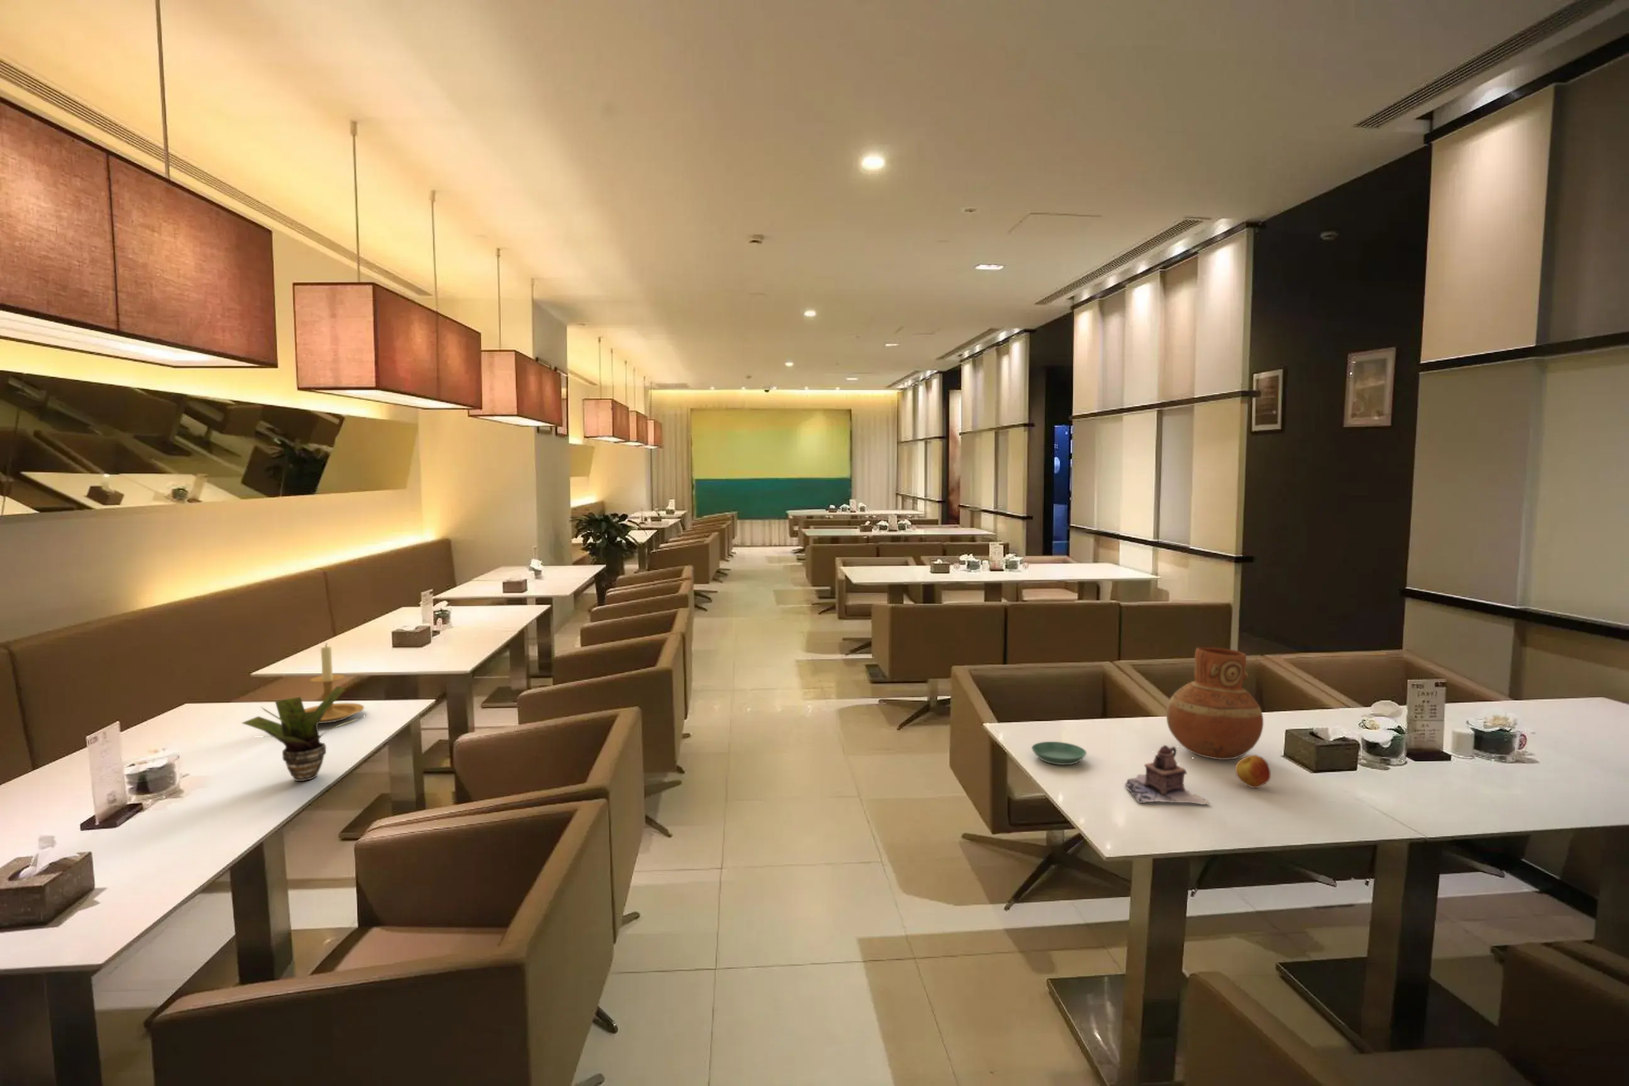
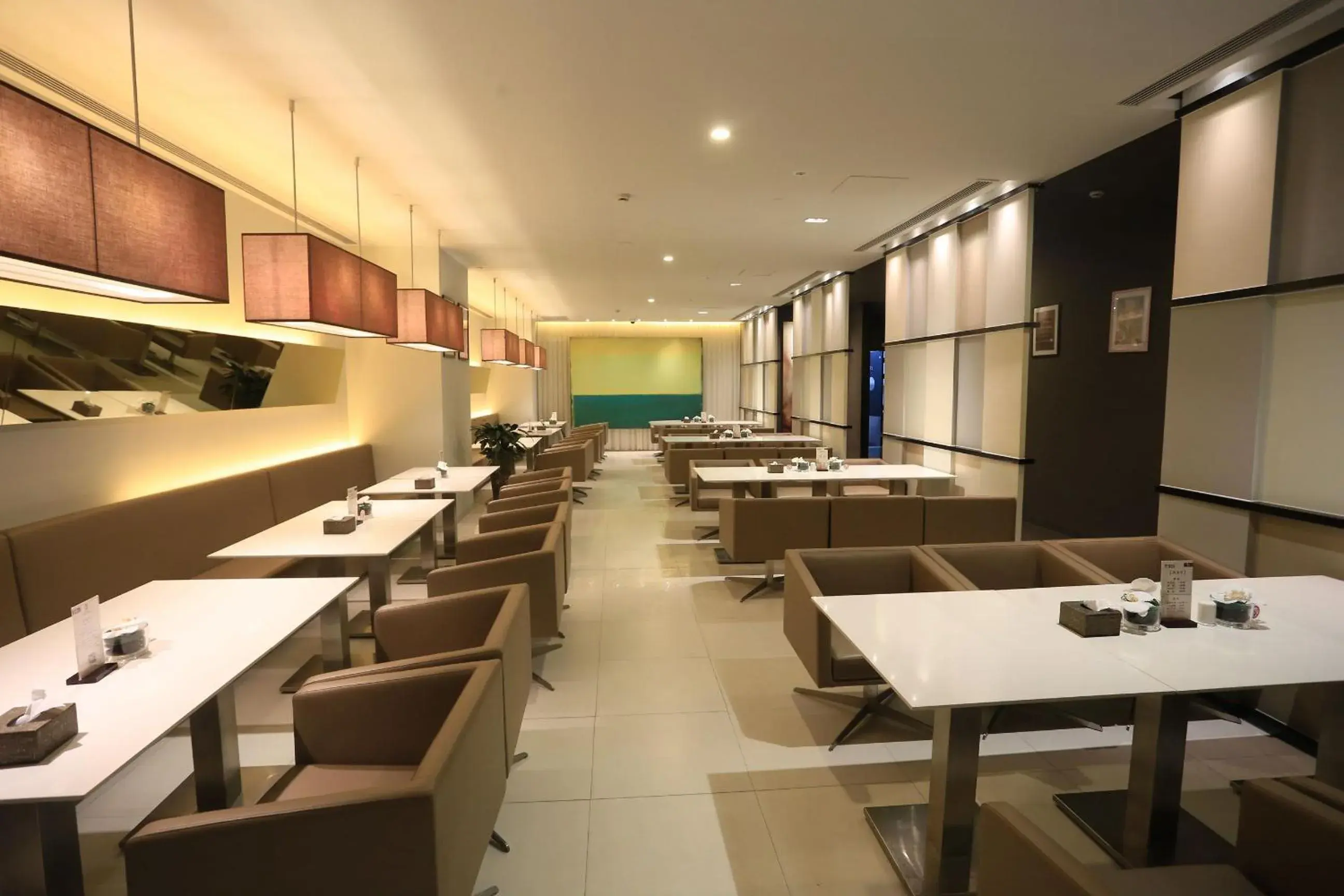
- potted plant [241,686,364,782]
- apple [1235,754,1271,789]
- vase [1166,647,1264,760]
- saucer [1031,741,1087,766]
- teapot [1125,744,1211,805]
- candle holder [304,642,365,724]
